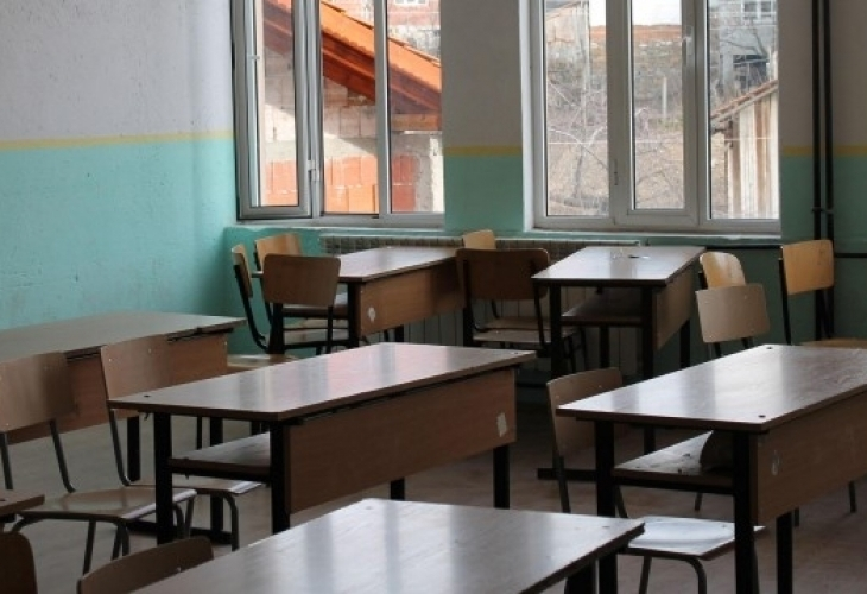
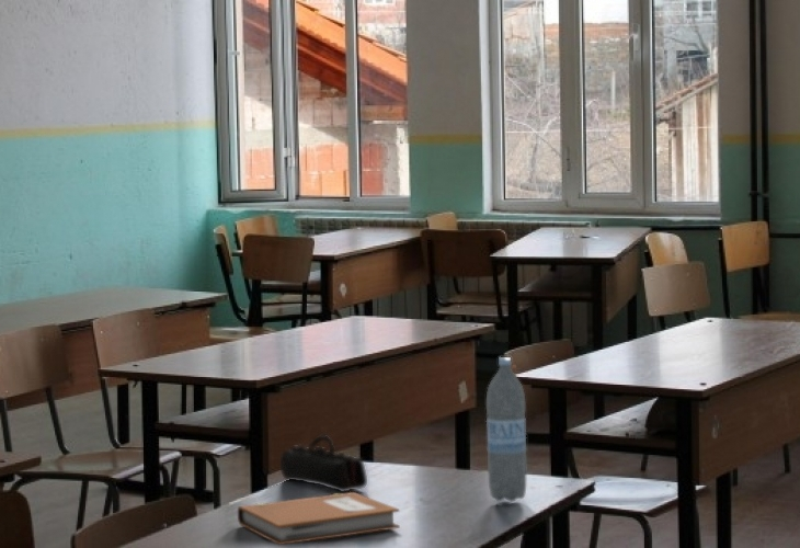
+ water bottle [485,356,527,503]
+ notebook [237,491,401,546]
+ pencil case [279,434,368,493]
